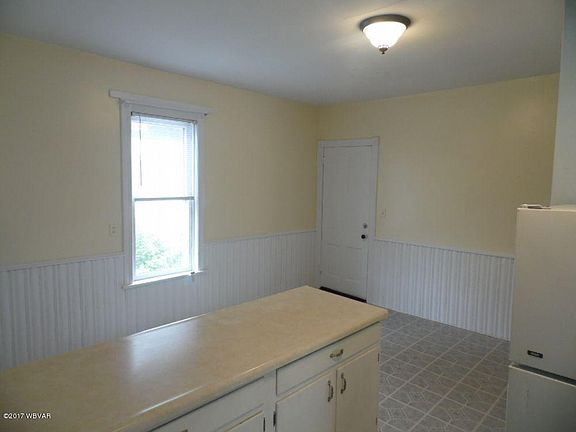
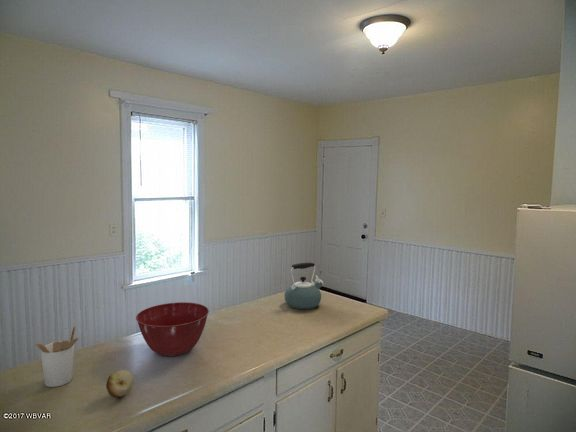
+ kettle [283,262,324,310]
+ mixing bowl [135,301,210,357]
+ fruit [105,369,134,399]
+ utensil holder [34,325,80,388]
